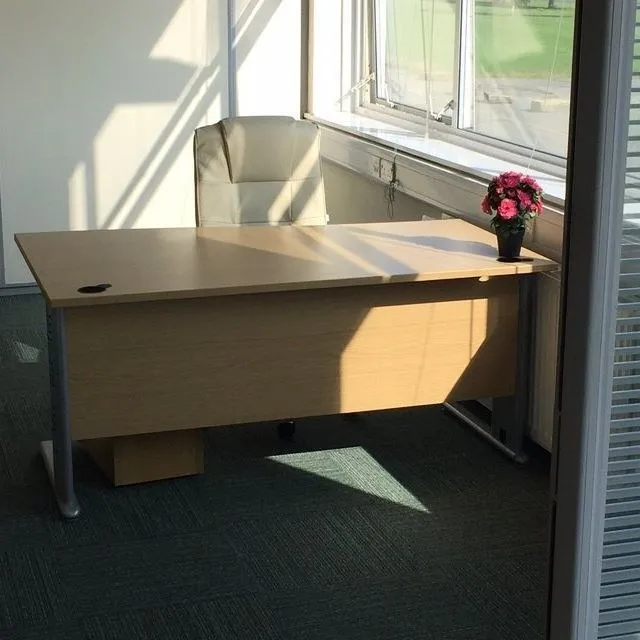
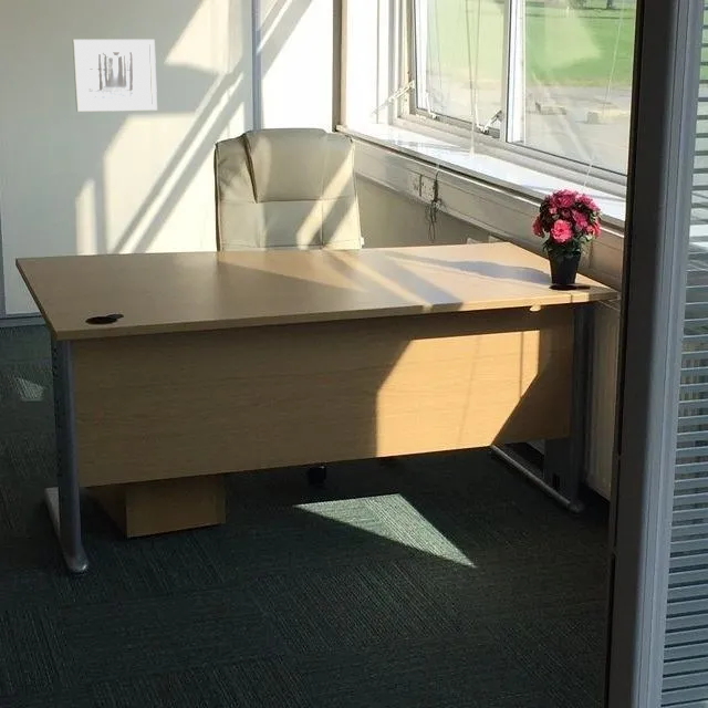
+ wall art [72,39,158,113]
